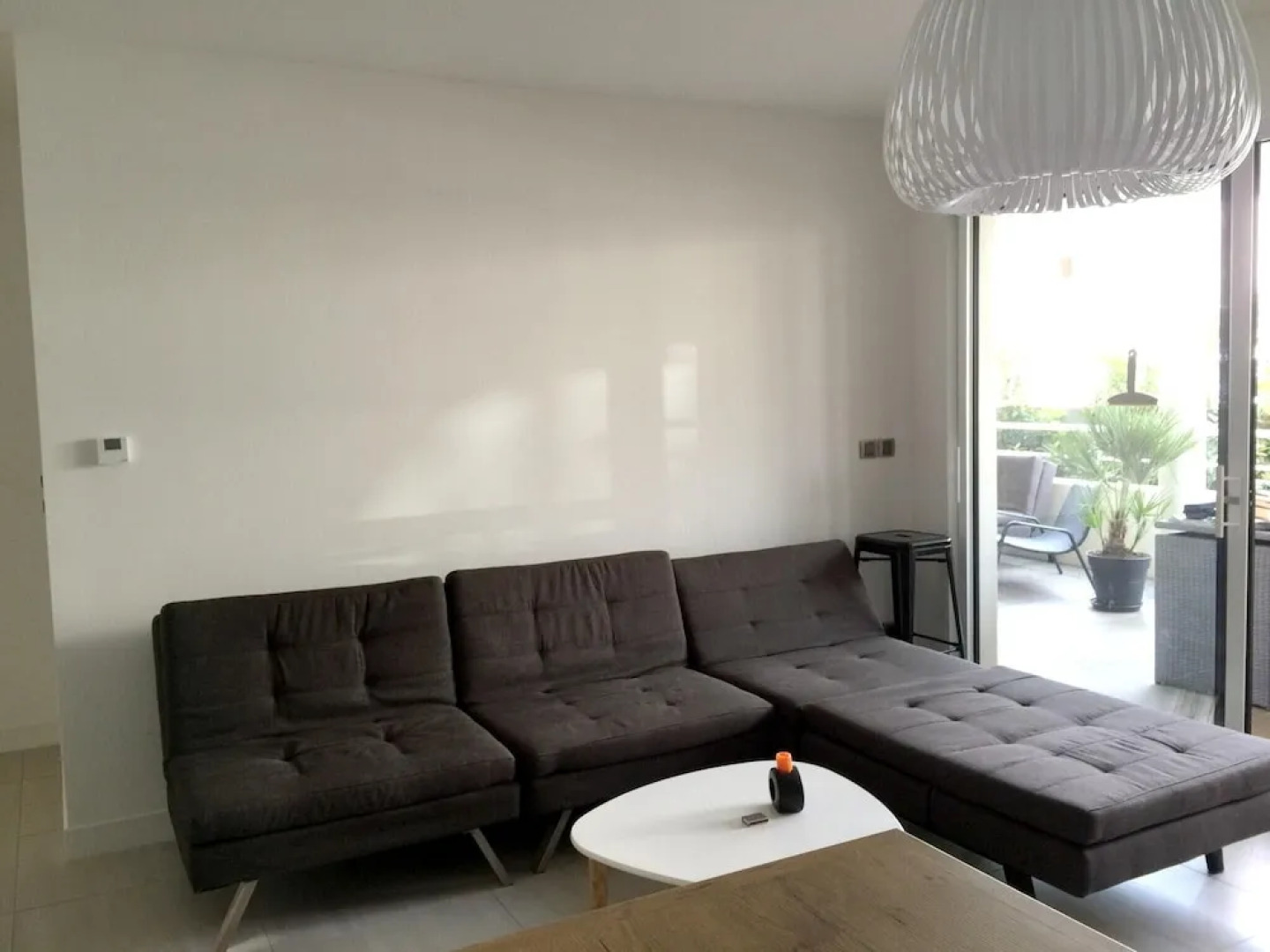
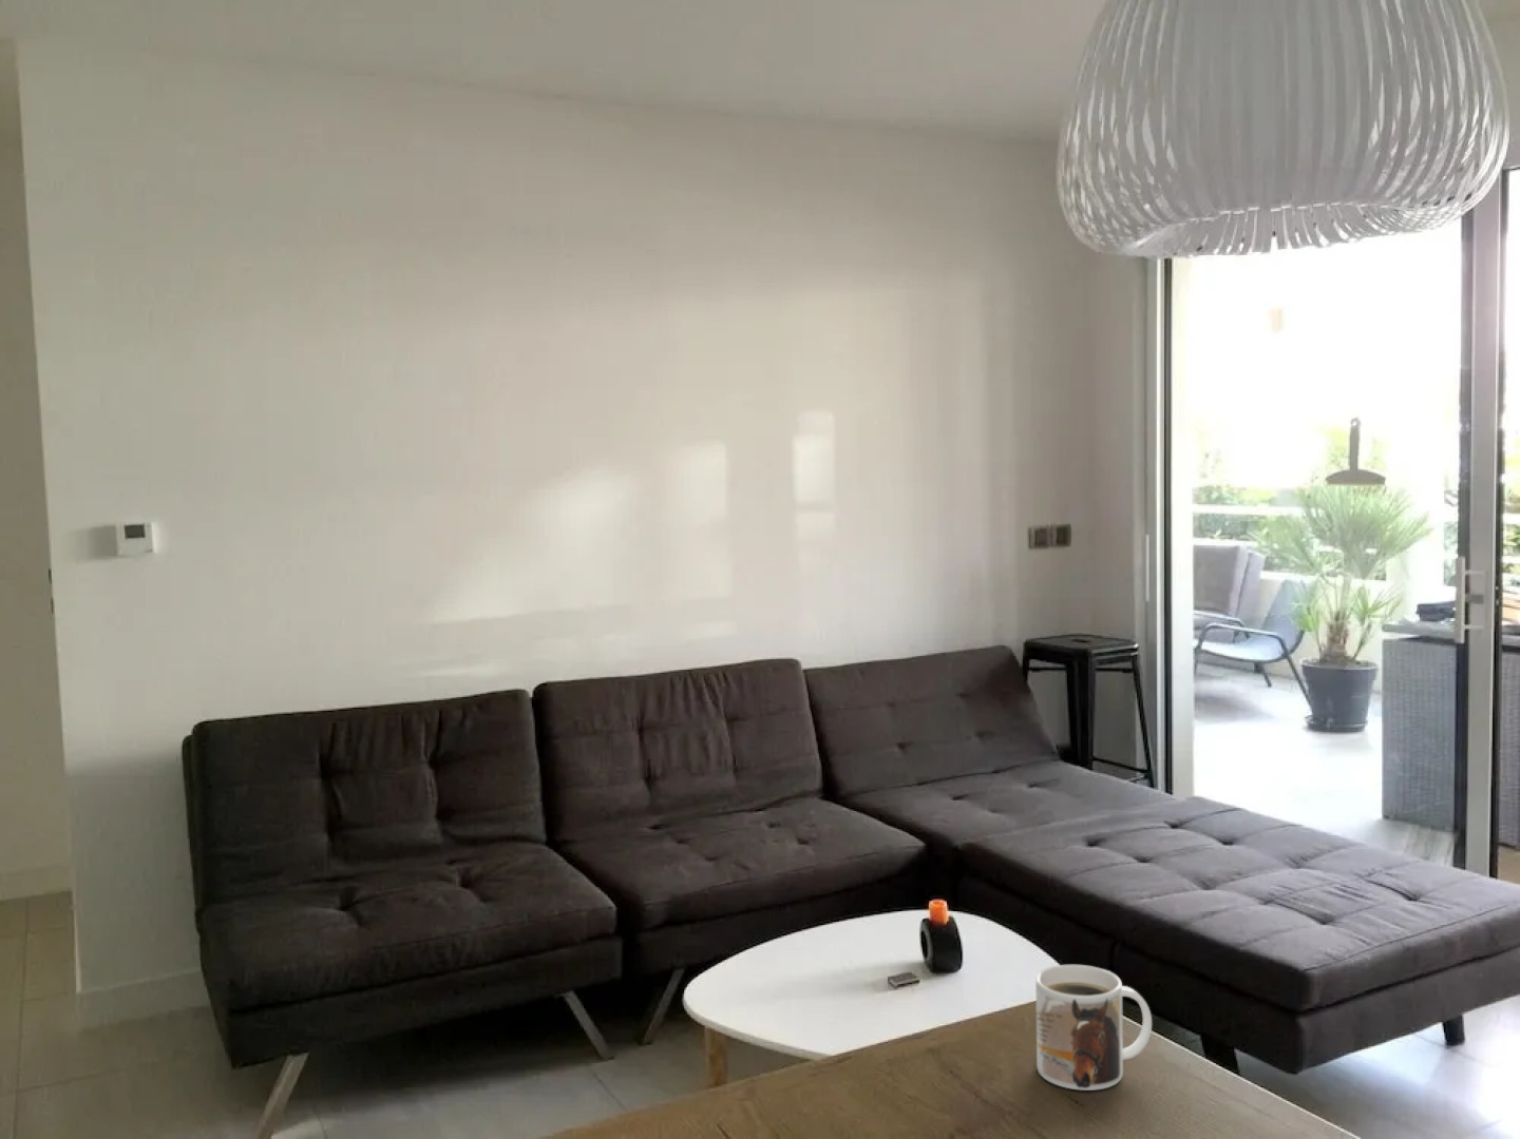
+ mug [1034,964,1153,1091]
